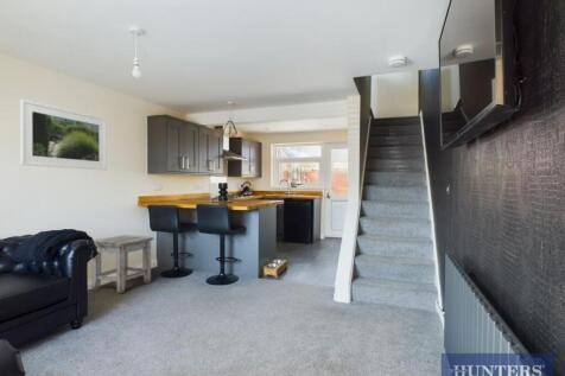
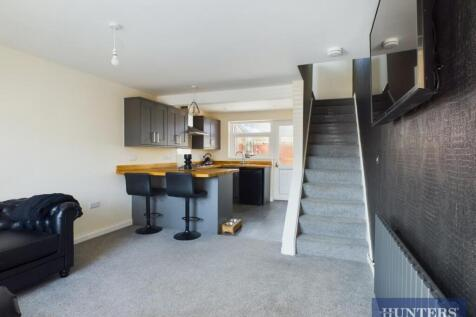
- stool [91,234,154,295]
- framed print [19,98,108,171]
